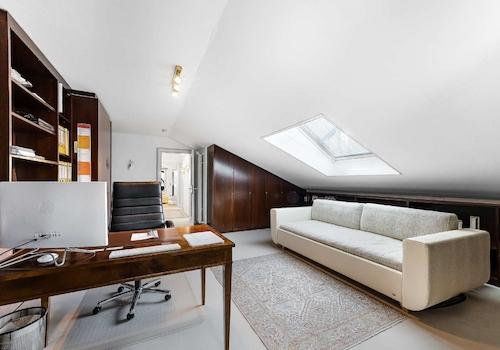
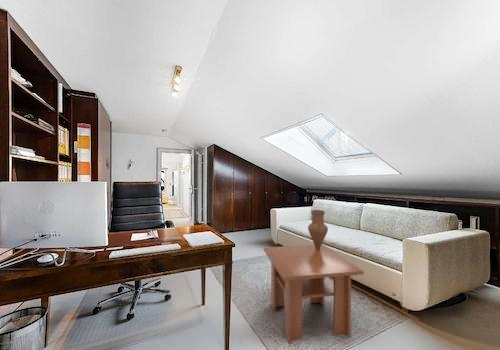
+ vase [307,209,329,249]
+ coffee table [263,244,365,345]
